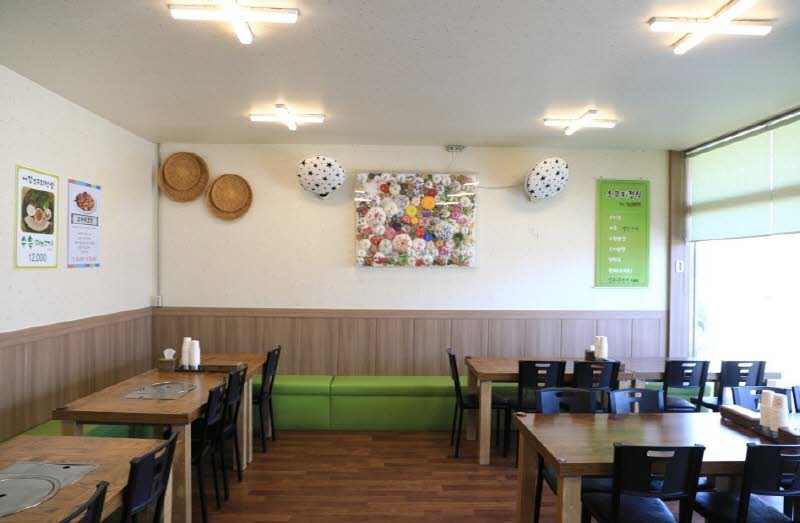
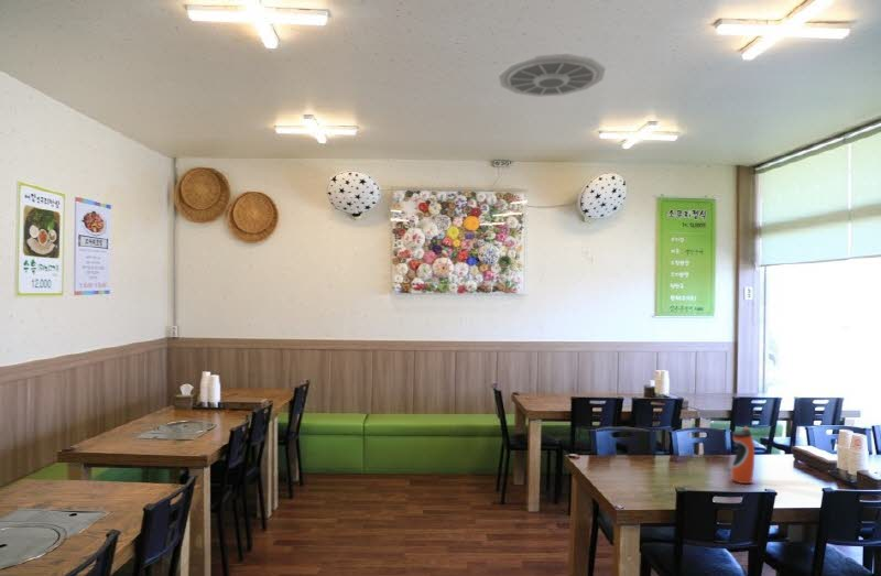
+ ceiling vent [498,53,607,98]
+ water bottle [730,425,755,485]
